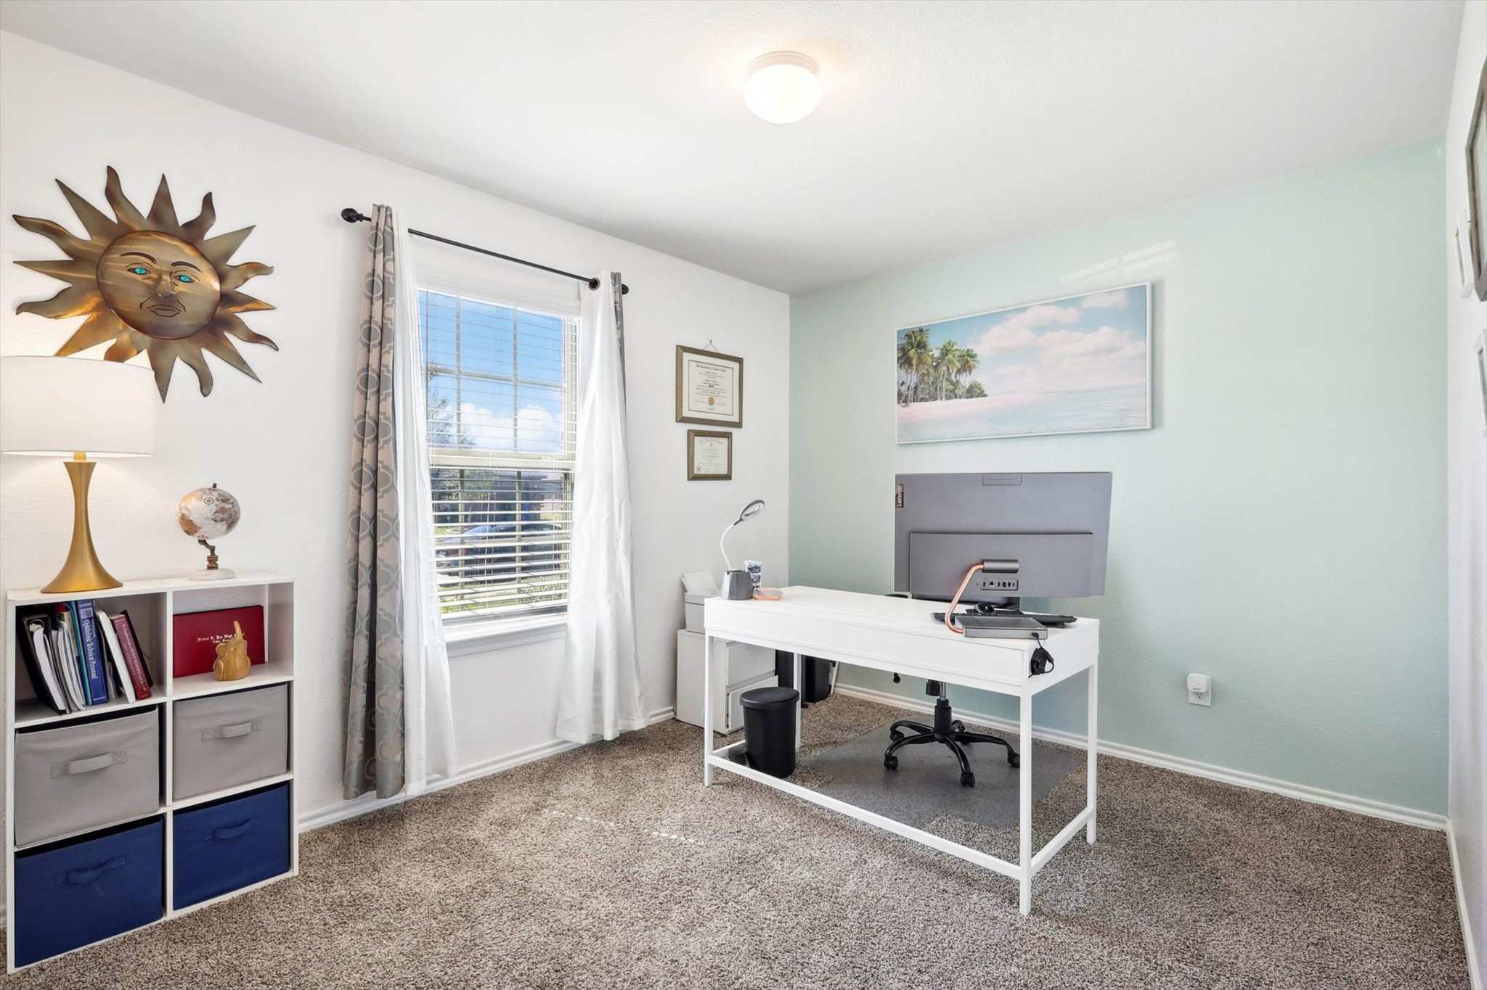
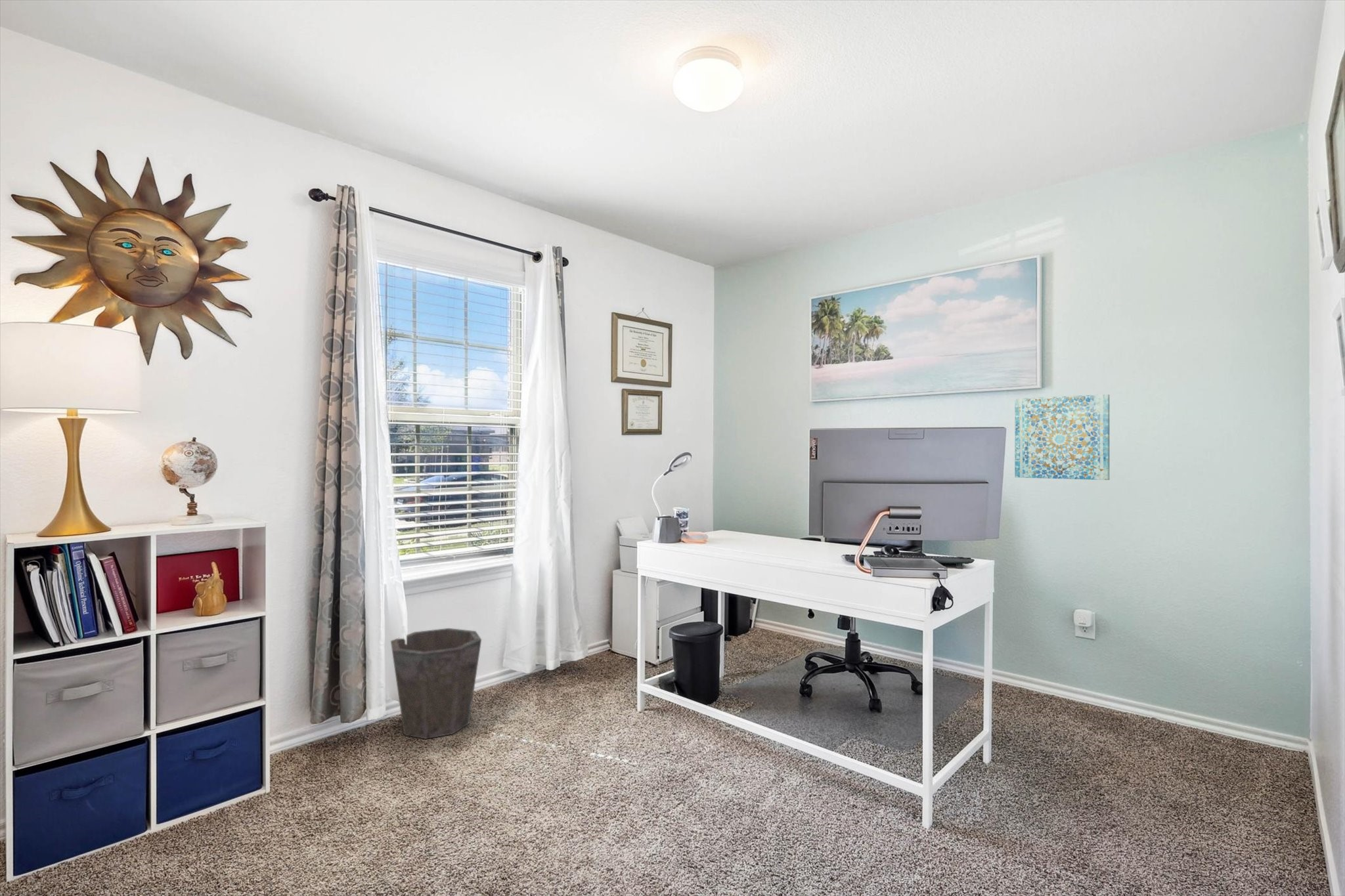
+ waste bin [390,628,482,740]
+ wall art [1014,394,1111,480]
